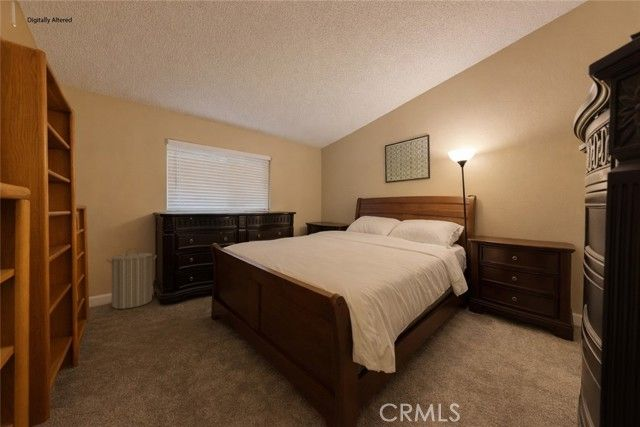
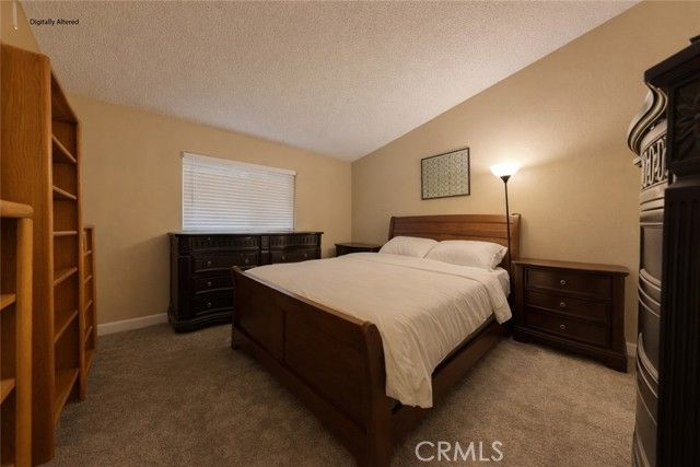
- laundry hamper [105,247,158,310]
